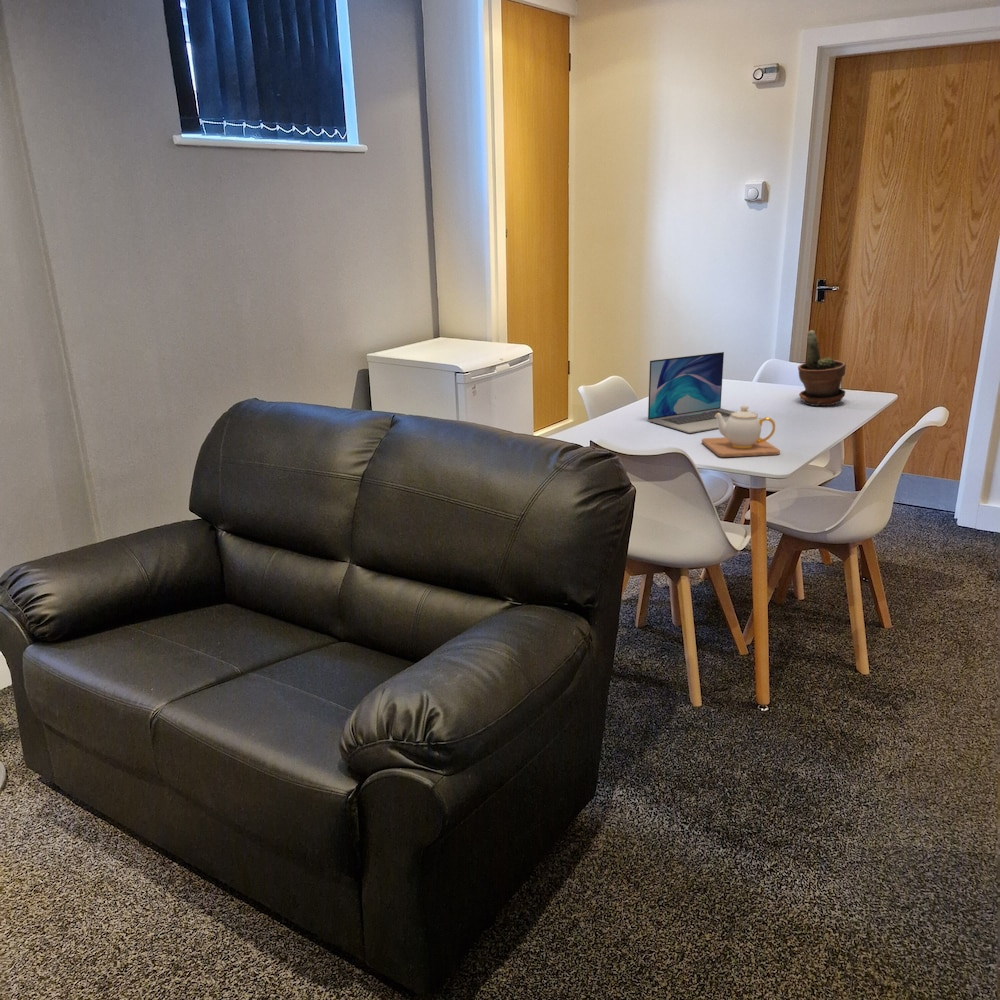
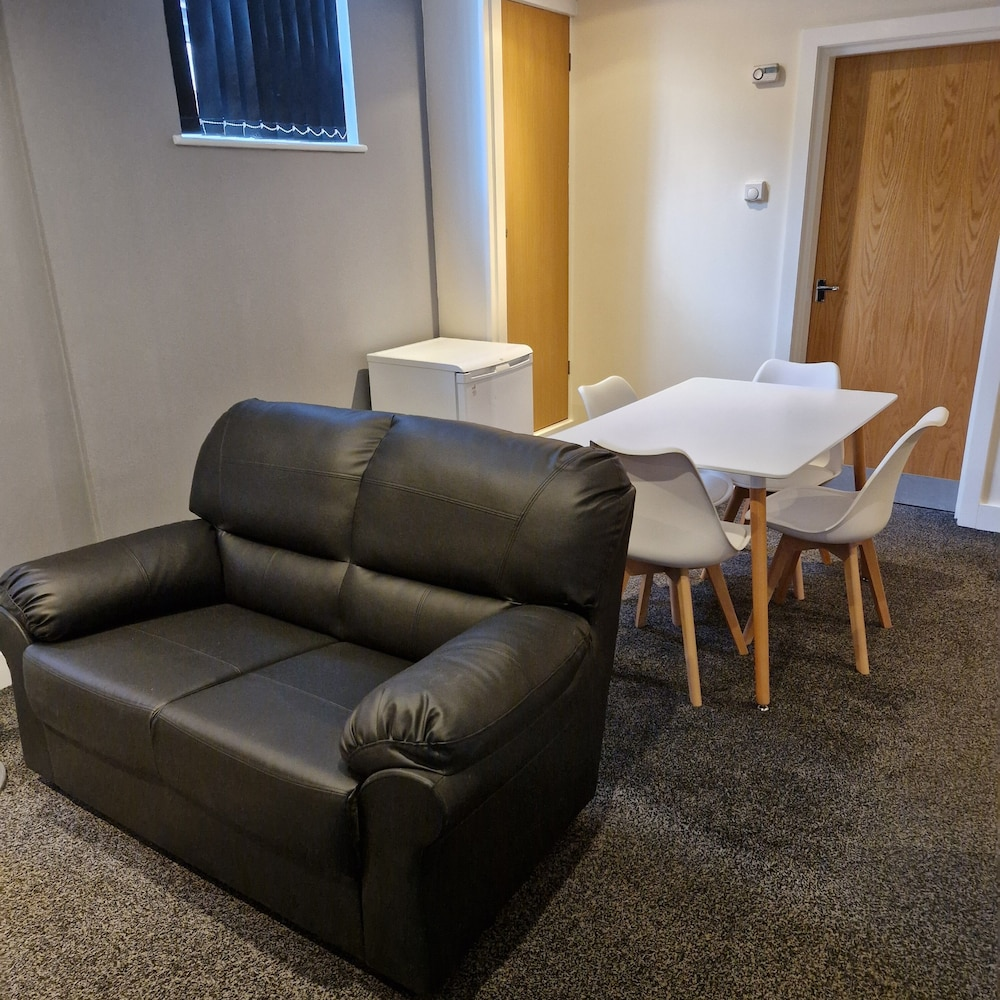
- potted plant [797,329,847,407]
- laptop [647,351,762,434]
- teapot [701,404,781,458]
